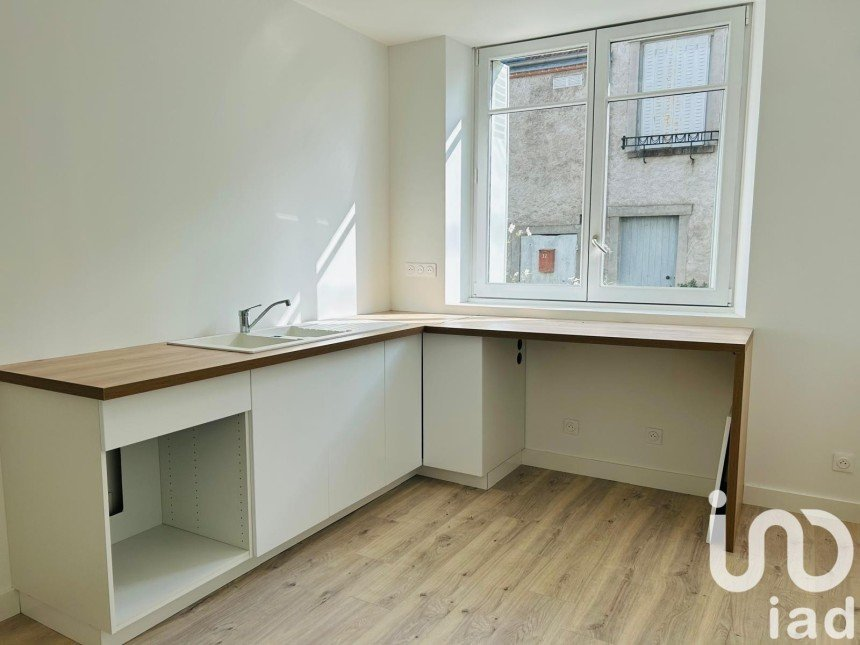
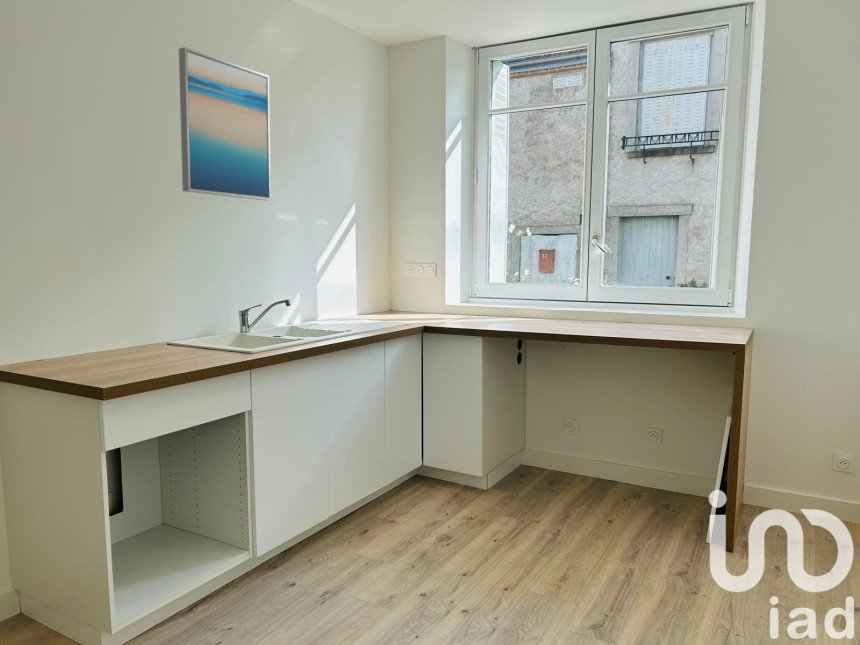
+ wall art [178,46,272,201]
